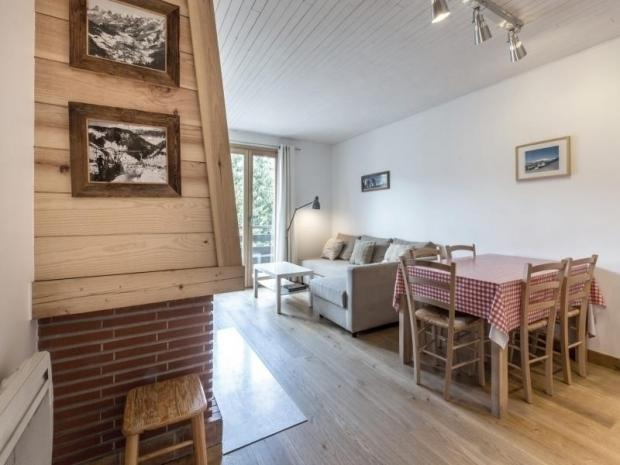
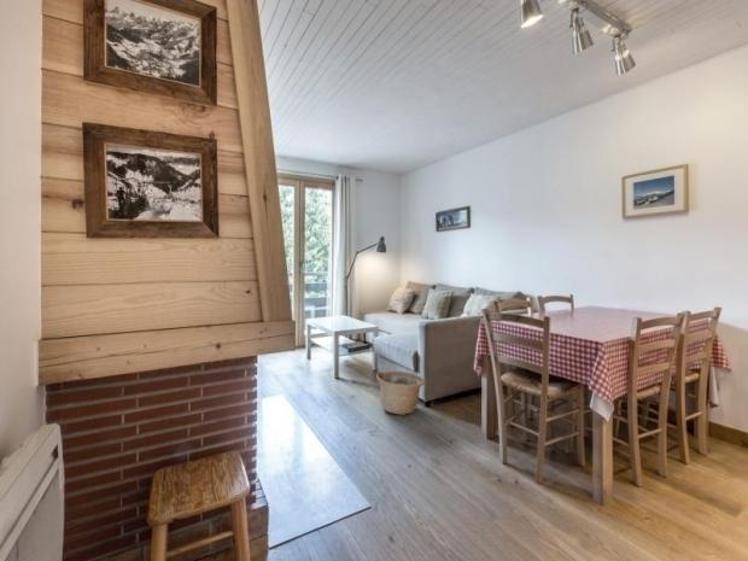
+ basket [375,370,426,415]
